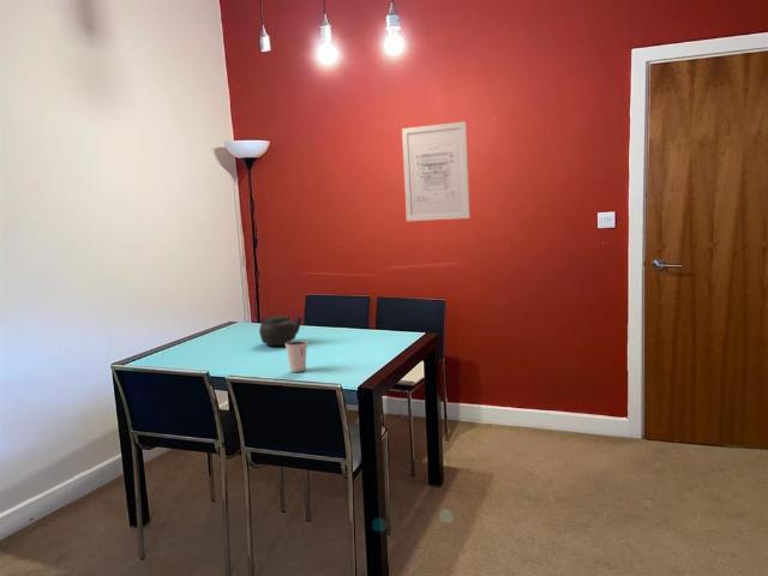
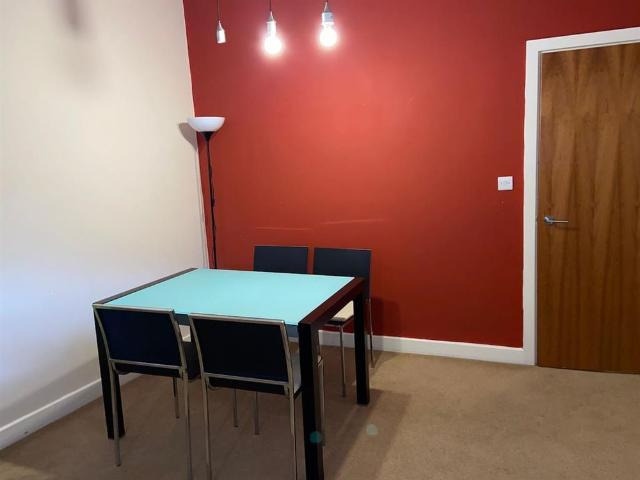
- teapot [258,314,304,348]
- wall art [401,120,472,222]
- dixie cup [284,340,308,373]
